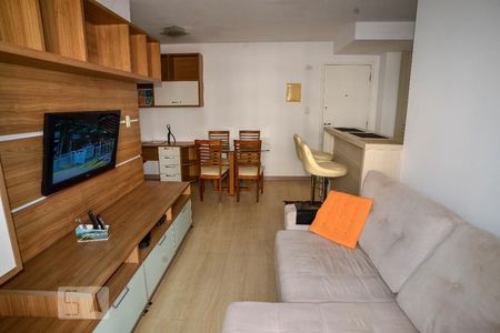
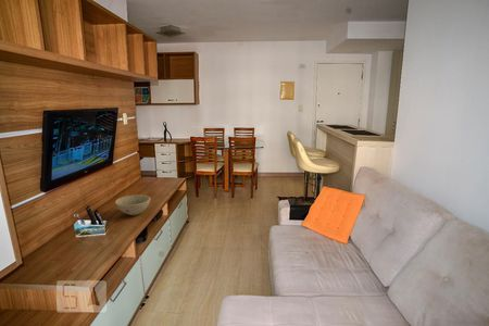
+ bowl [114,193,151,216]
